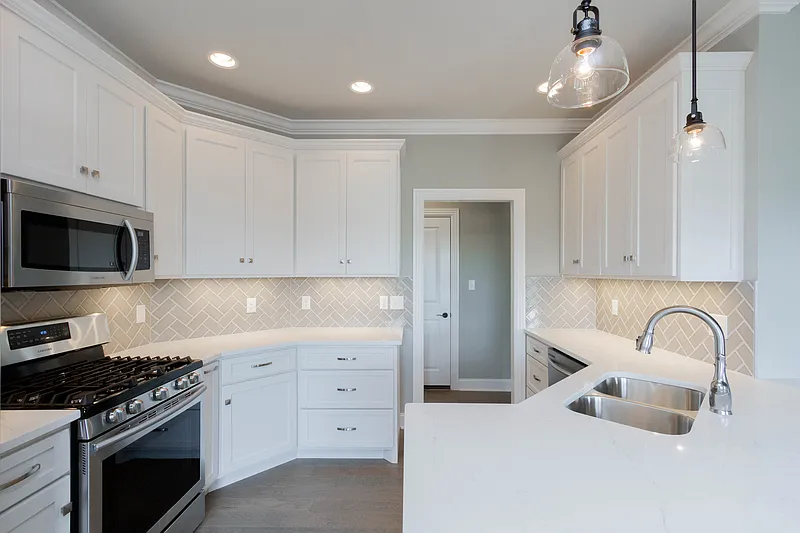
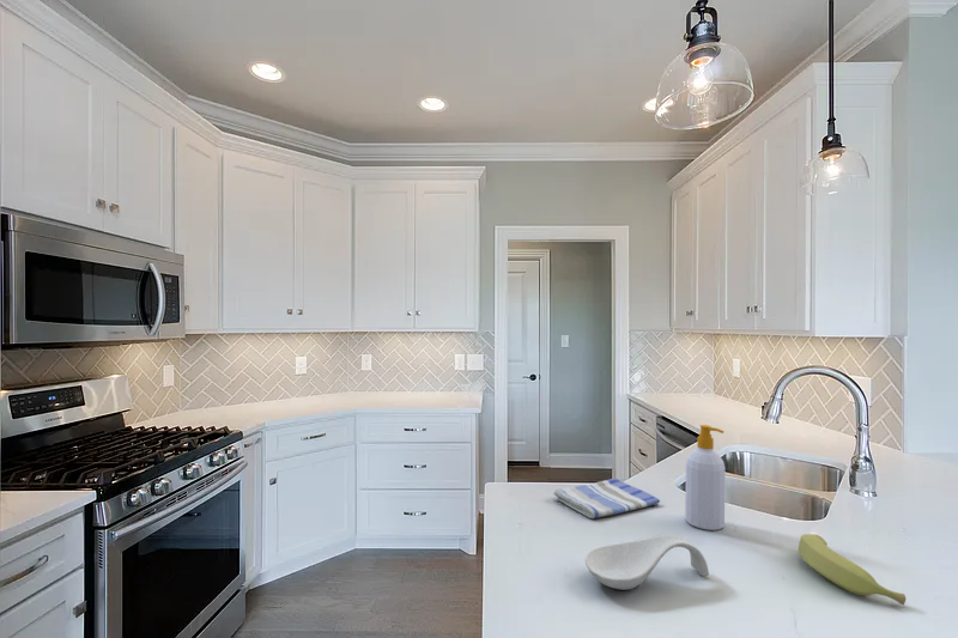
+ banana [798,533,907,606]
+ spoon rest [584,534,710,591]
+ soap bottle [684,424,726,531]
+ dish towel [552,478,661,519]
